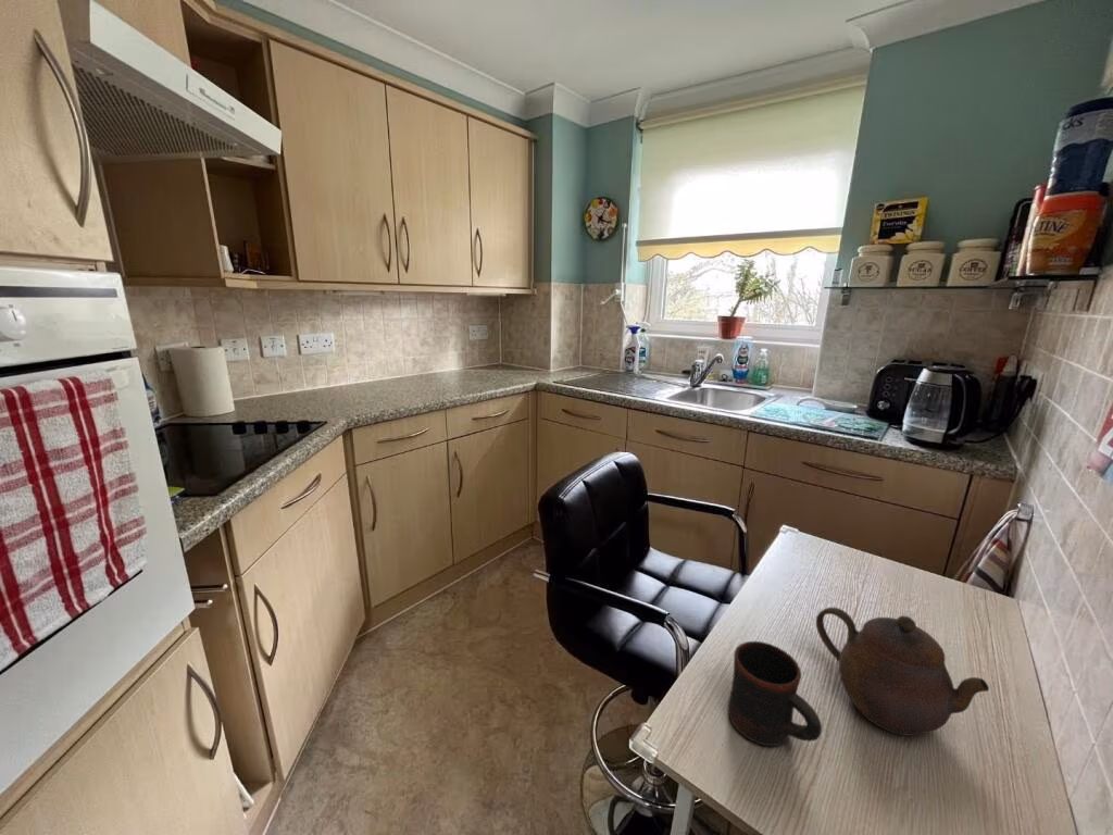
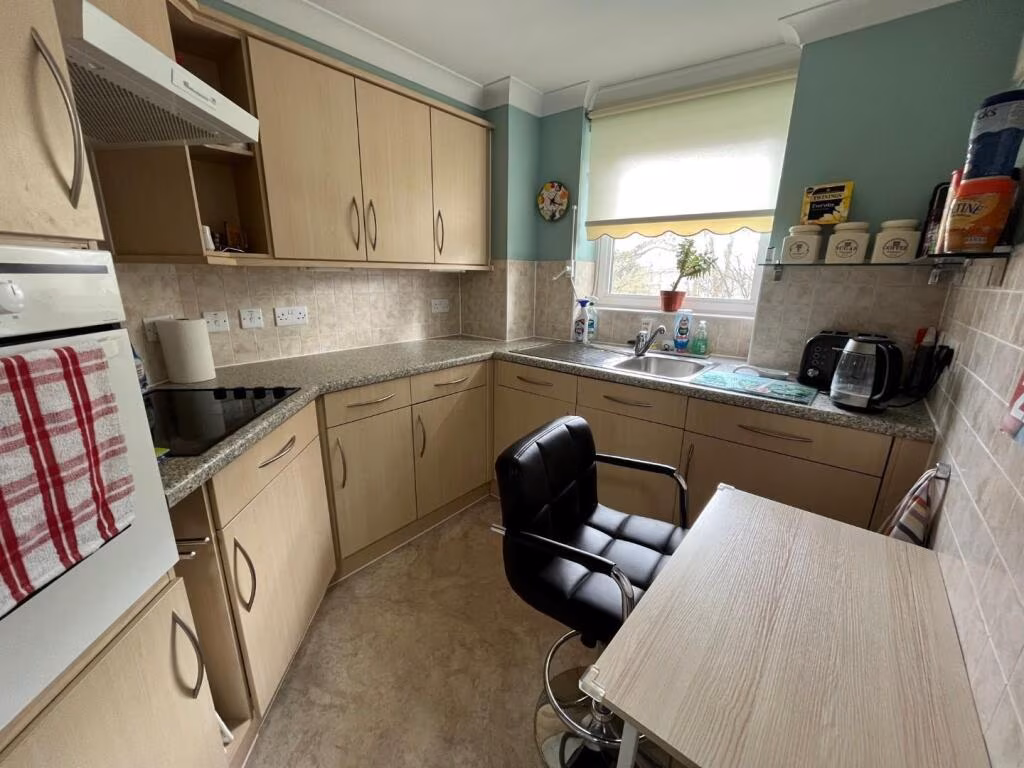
- teapot [815,607,990,737]
- mug [727,640,823,747]
